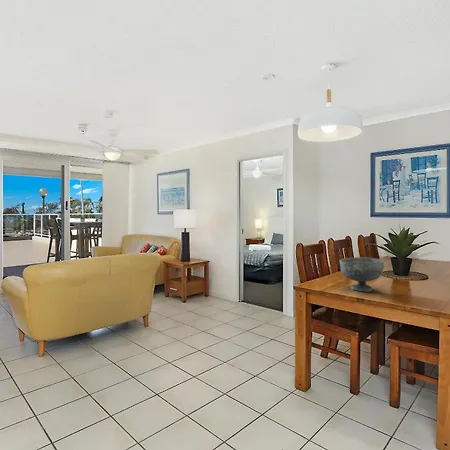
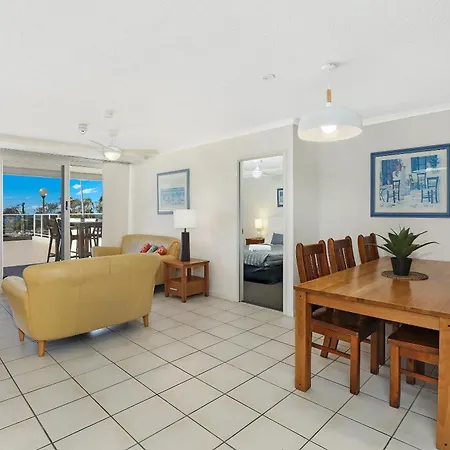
- decorative bowl [339,256,385,292]
